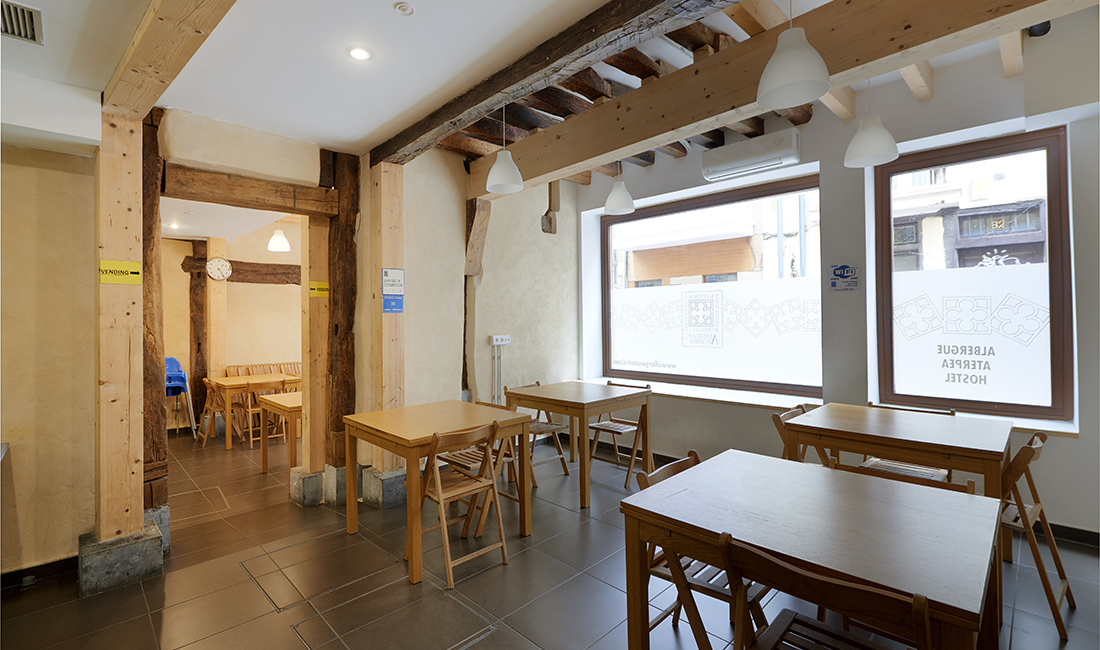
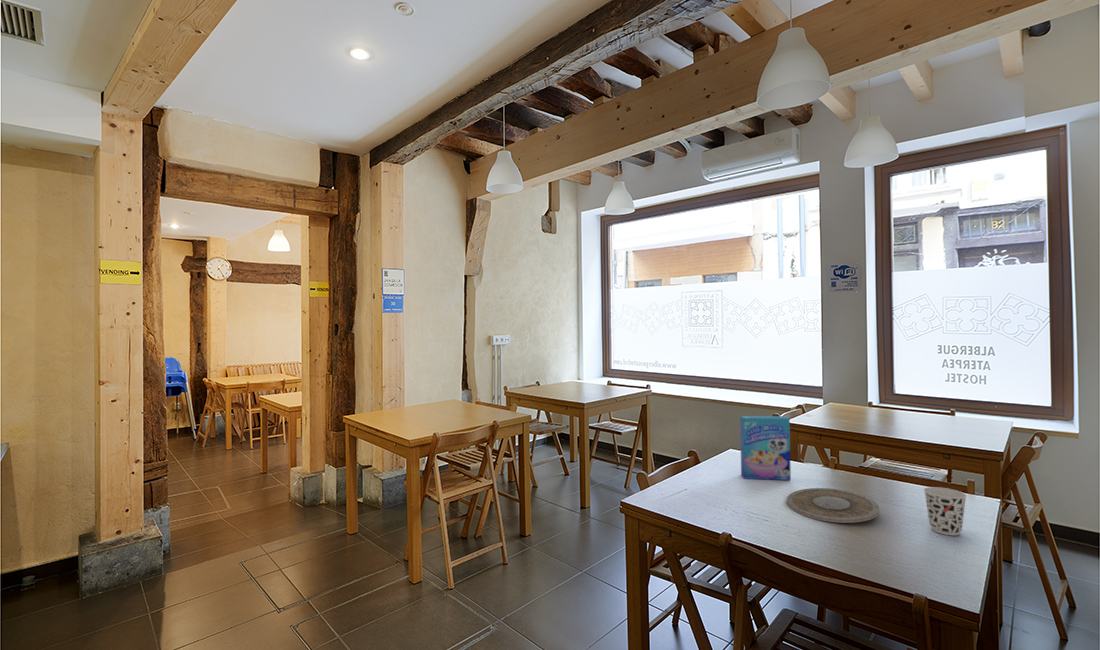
+ cereal box [739,415,792,481]
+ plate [786,487,881,524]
+ cup [923,486,968,536]
